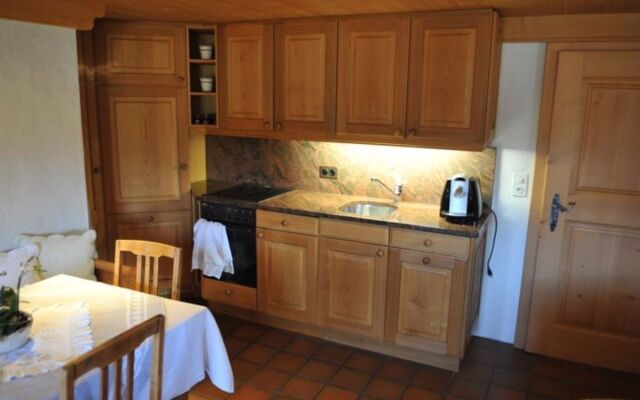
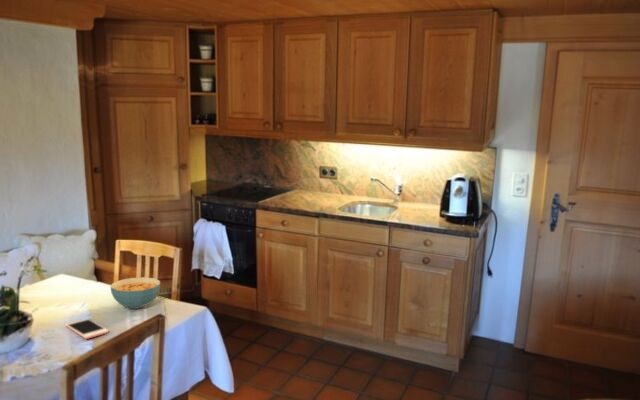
+ cereal bowl [109,276,161,310]
+ cell phone [64,317,110,340]
